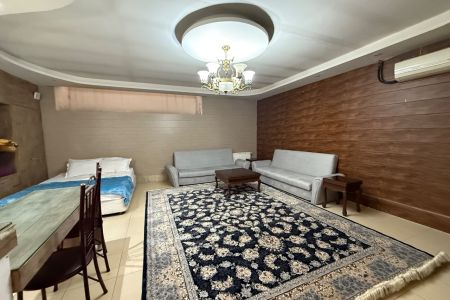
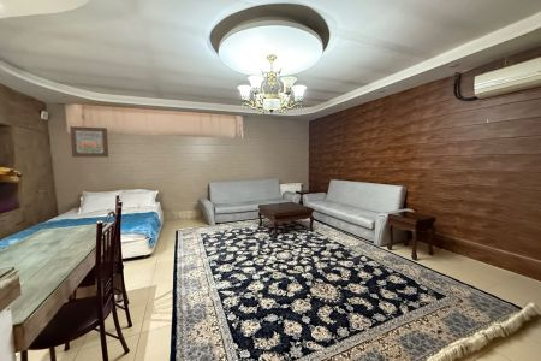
+ wall art [69,125,109,159]
